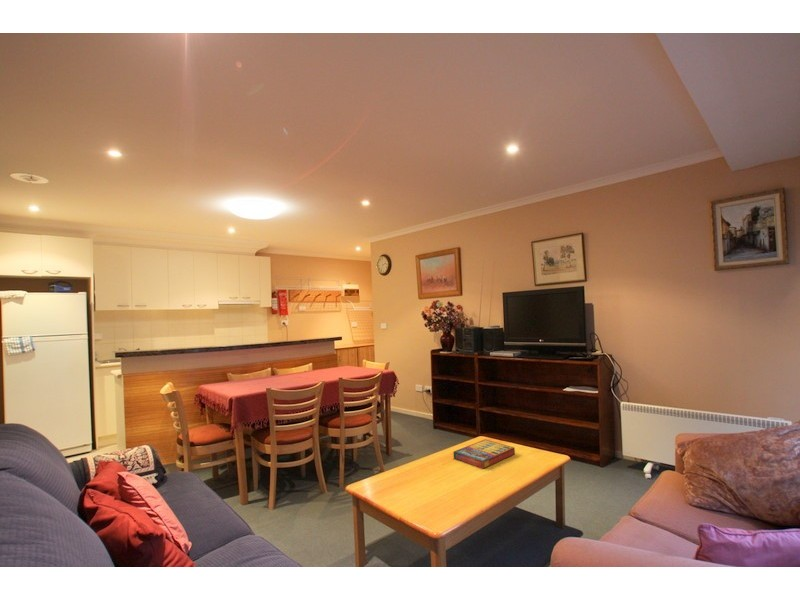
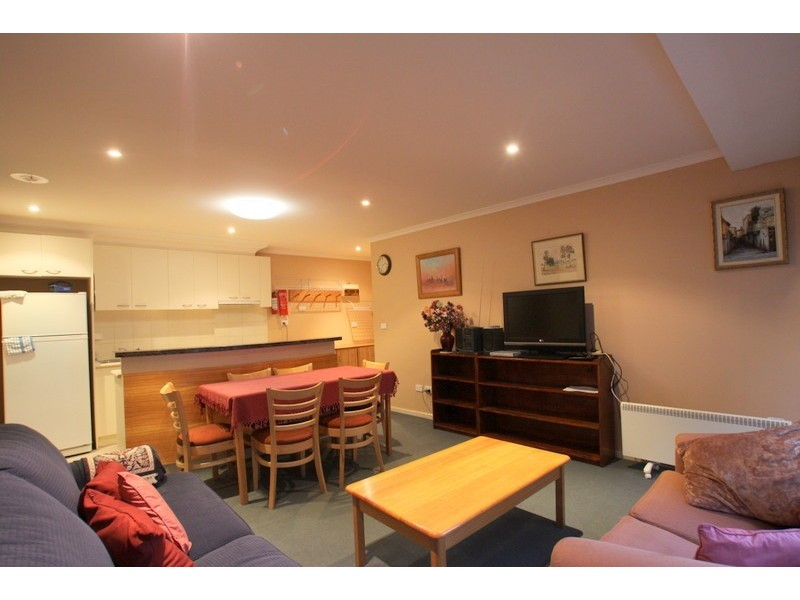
- game compilation box [453,438,516,470]
